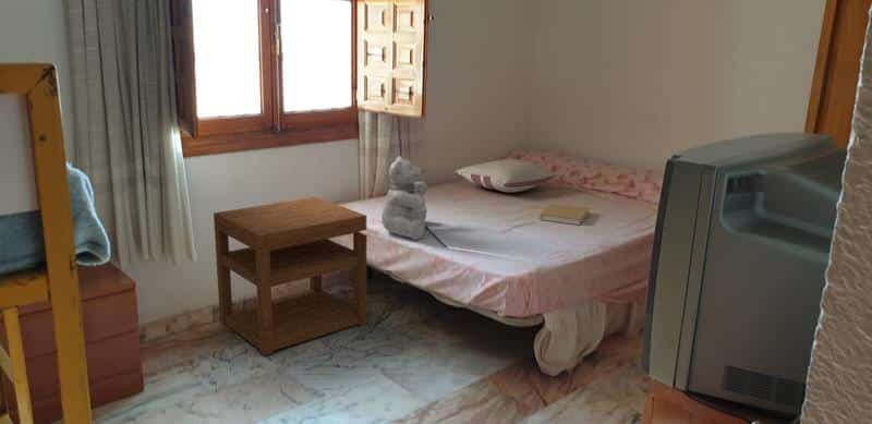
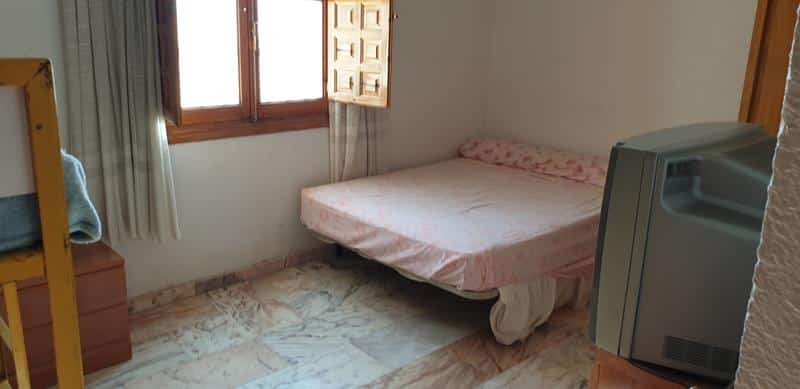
- book [538,203,591,226]
- nightstand [213,196,367,356]
- pillow [453,158,558,193]
- teddy bear [380,155,428,241]
